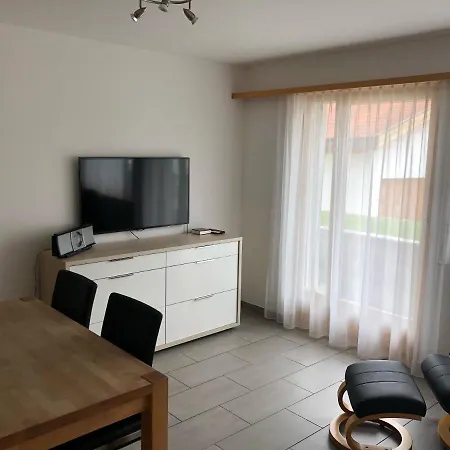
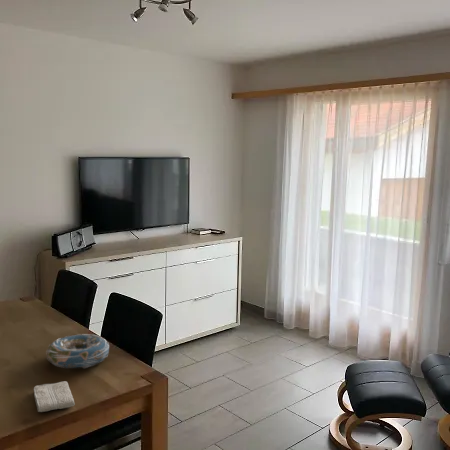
+ washcloth [33,380,76,413]
+ decorative bowl [45,333,110,370]
